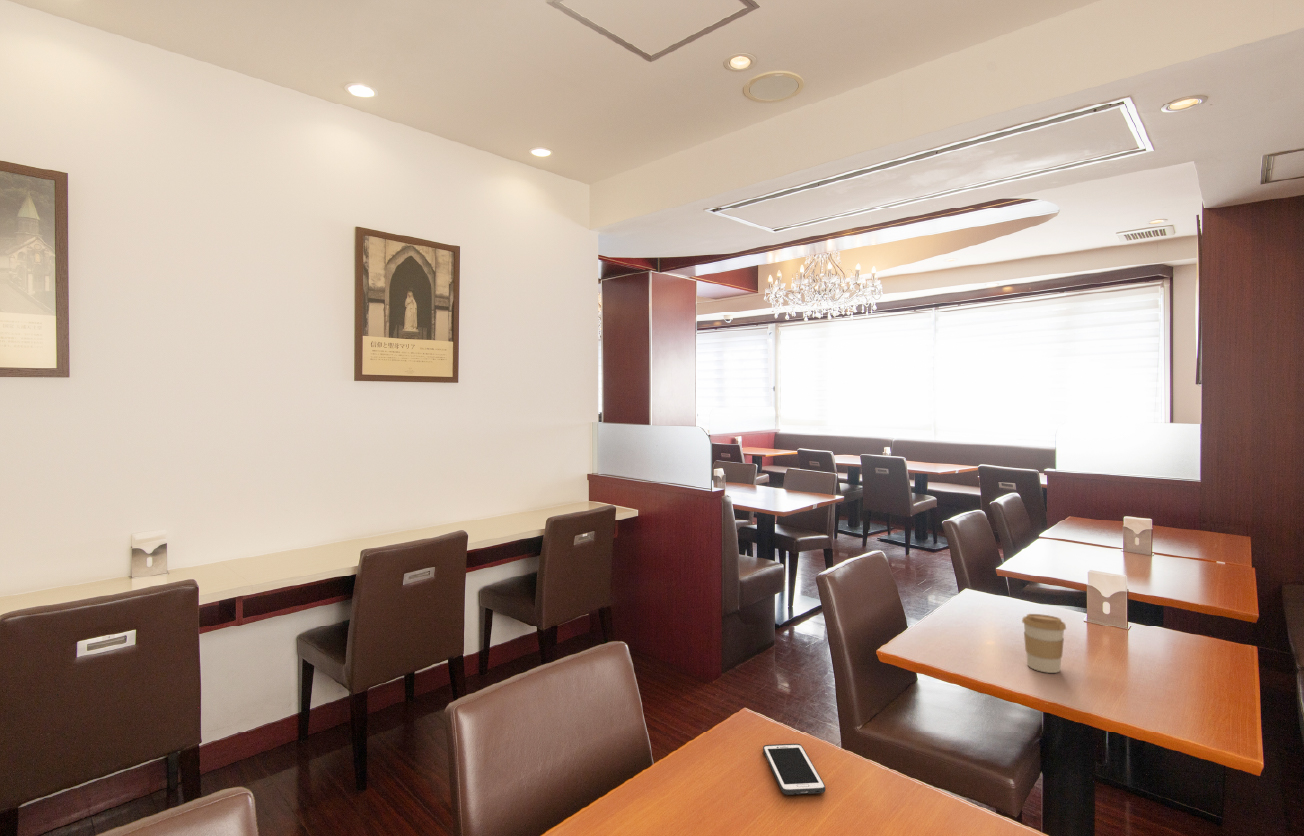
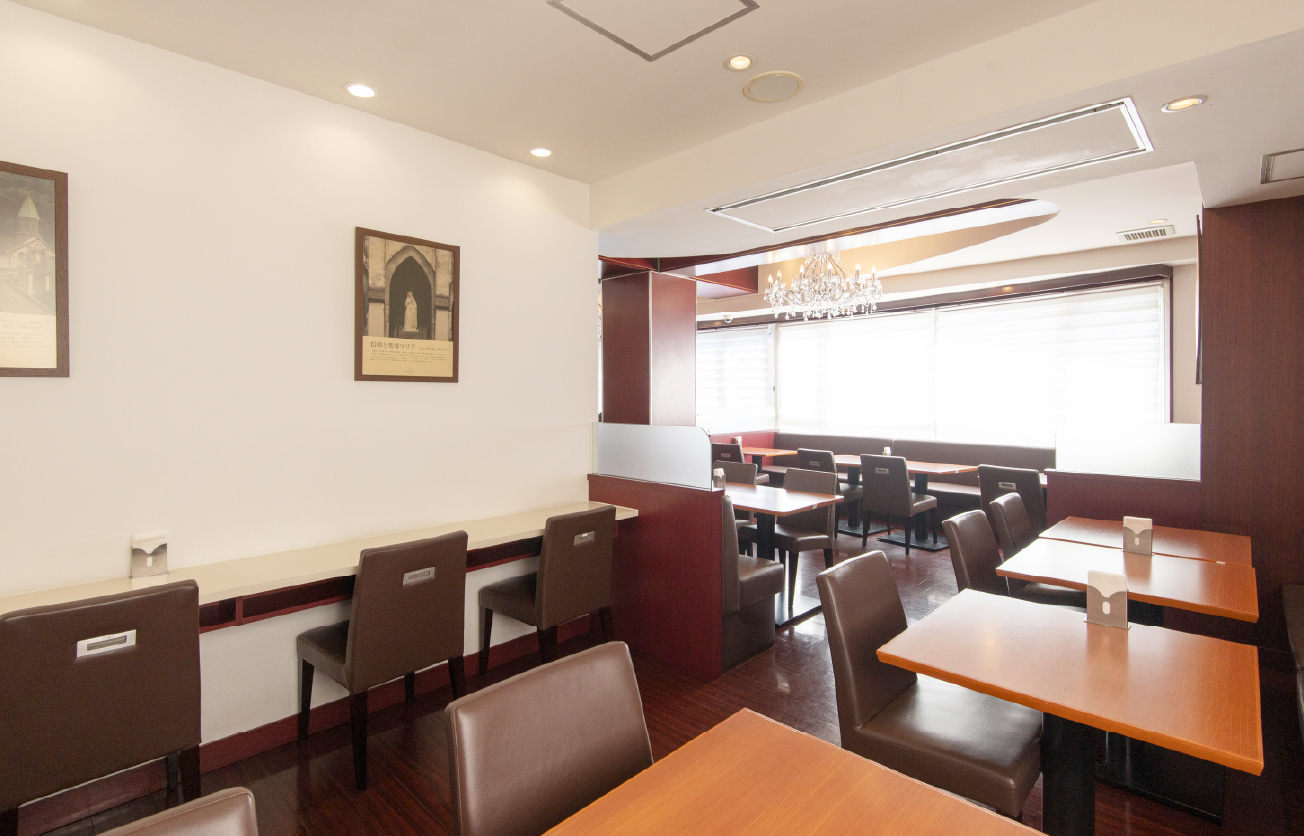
- coffee cup [1021,613,1067,674]
- cell phone [762,743,827,796]
